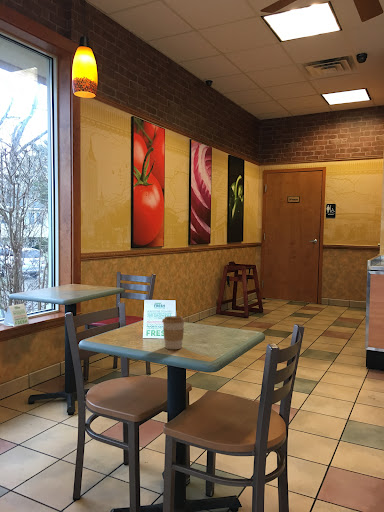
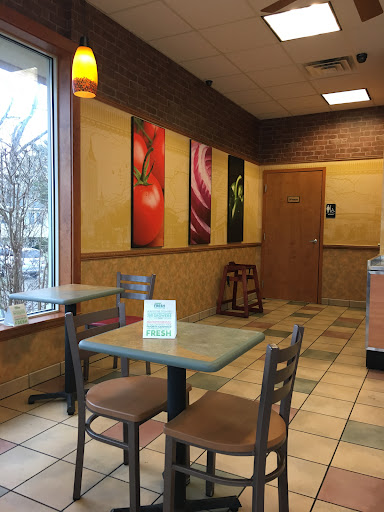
- coffee cup [161,315,186,350]
